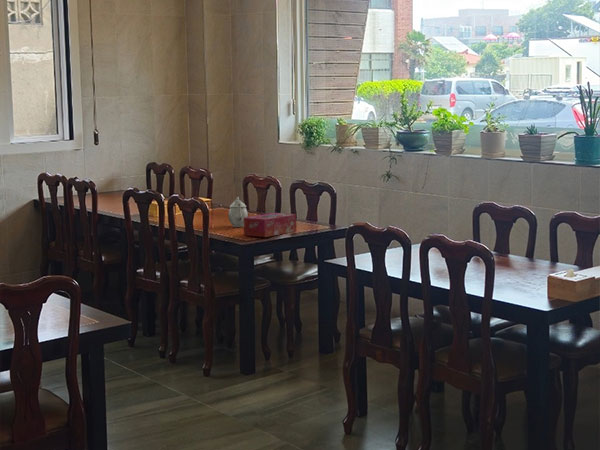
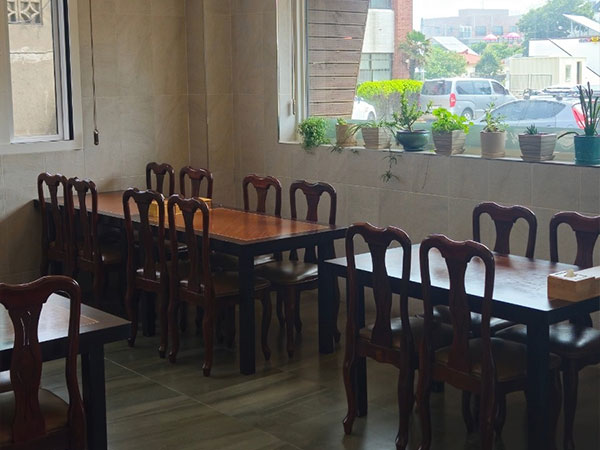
- teapot [227,196,249,228]
- tissue box [243,212,297,238]
